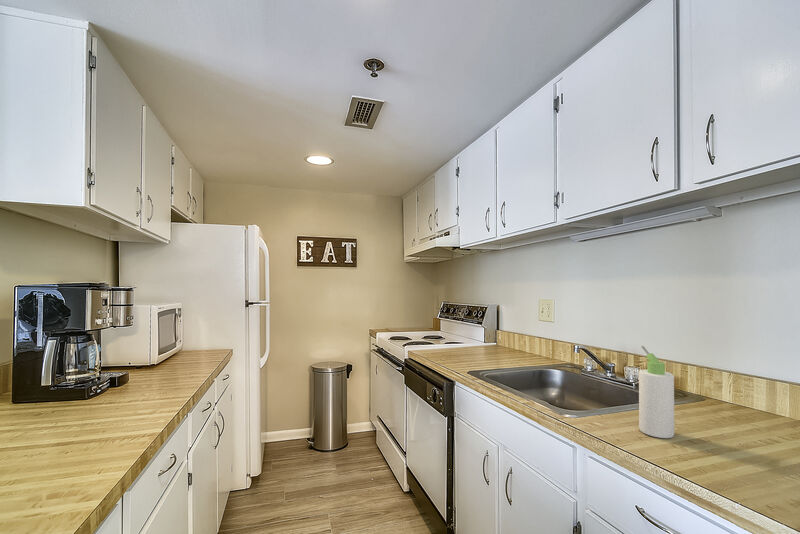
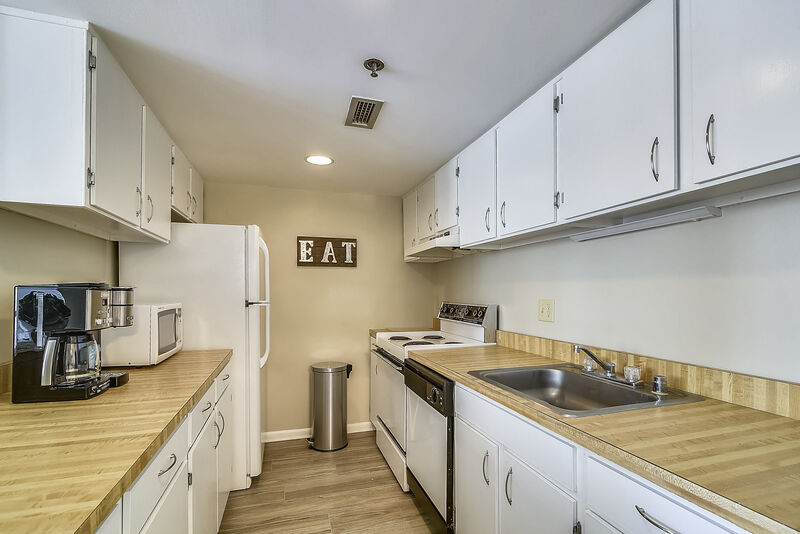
- bottle [638,345,675,439]
